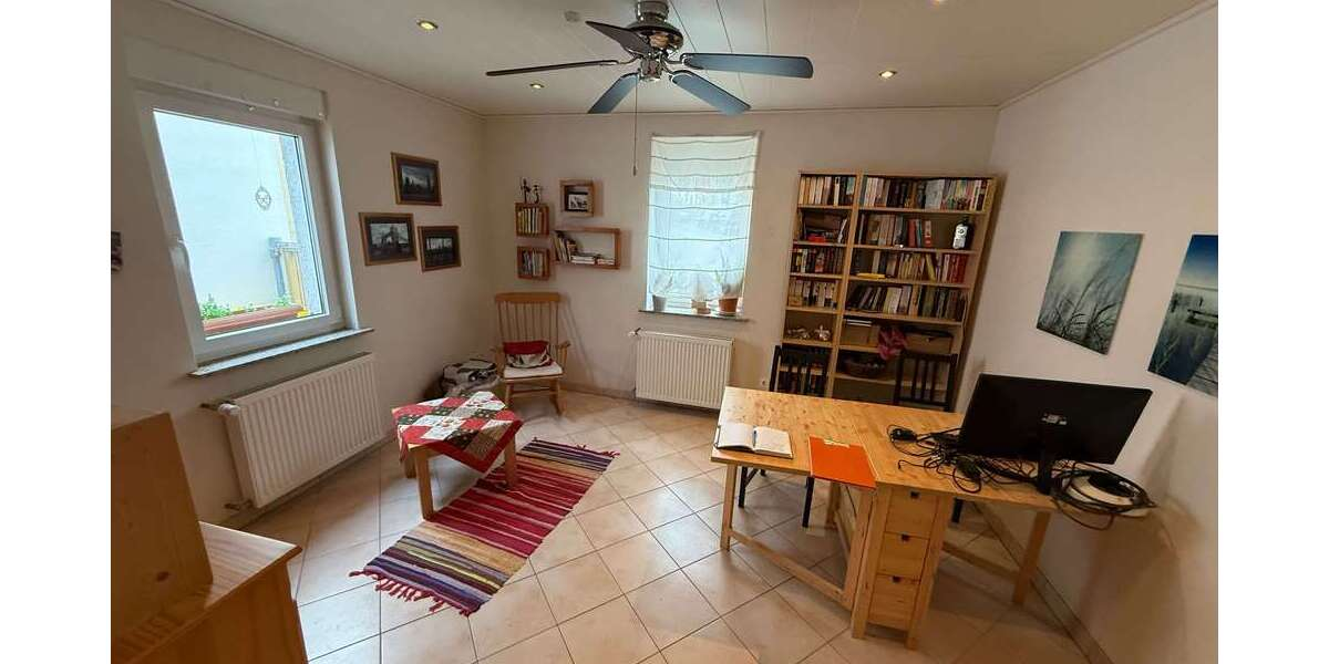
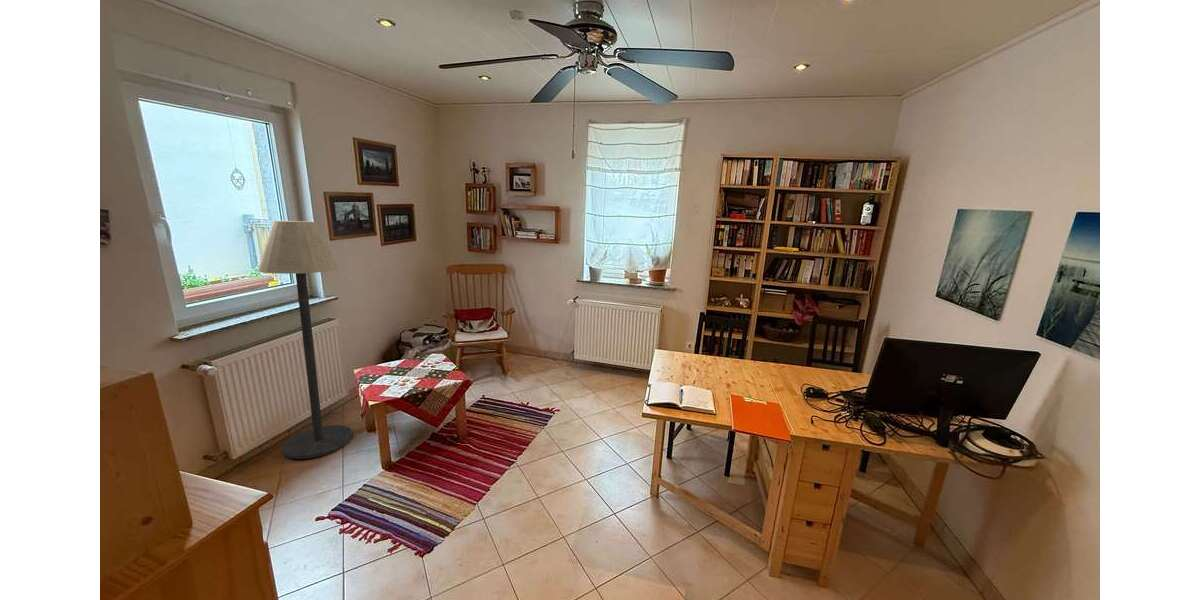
+ floor lamp [257,220,353,460]
